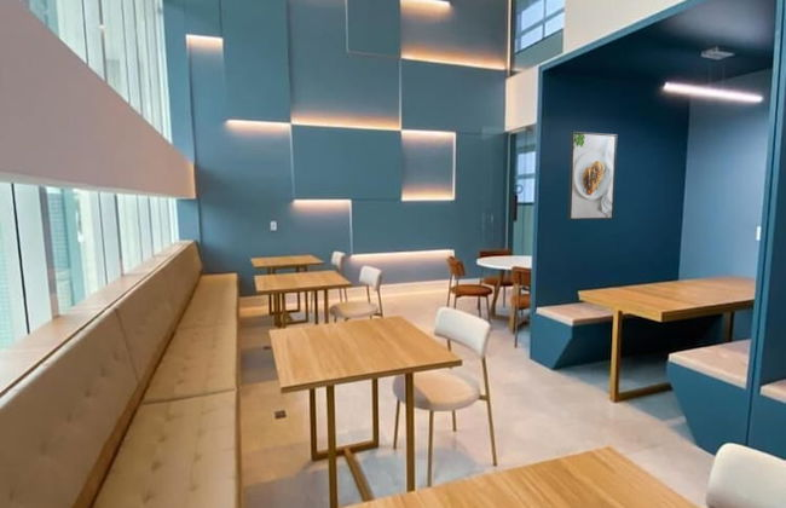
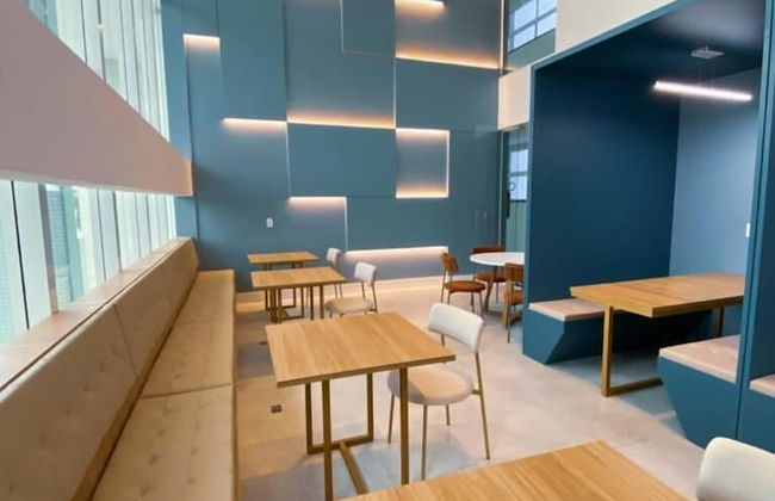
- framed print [567,131,618,221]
